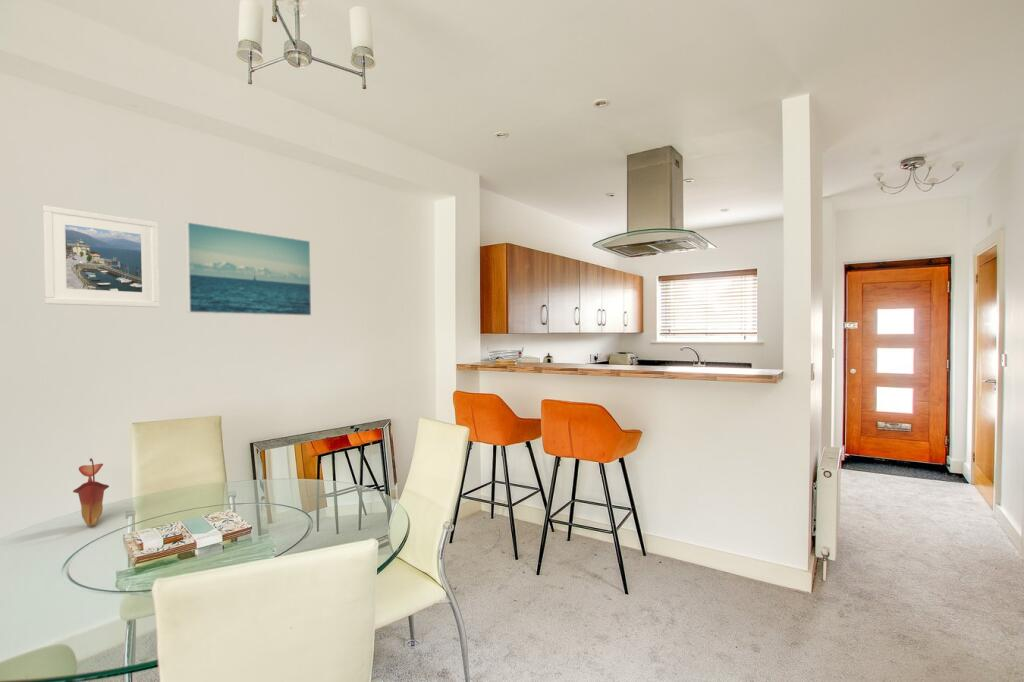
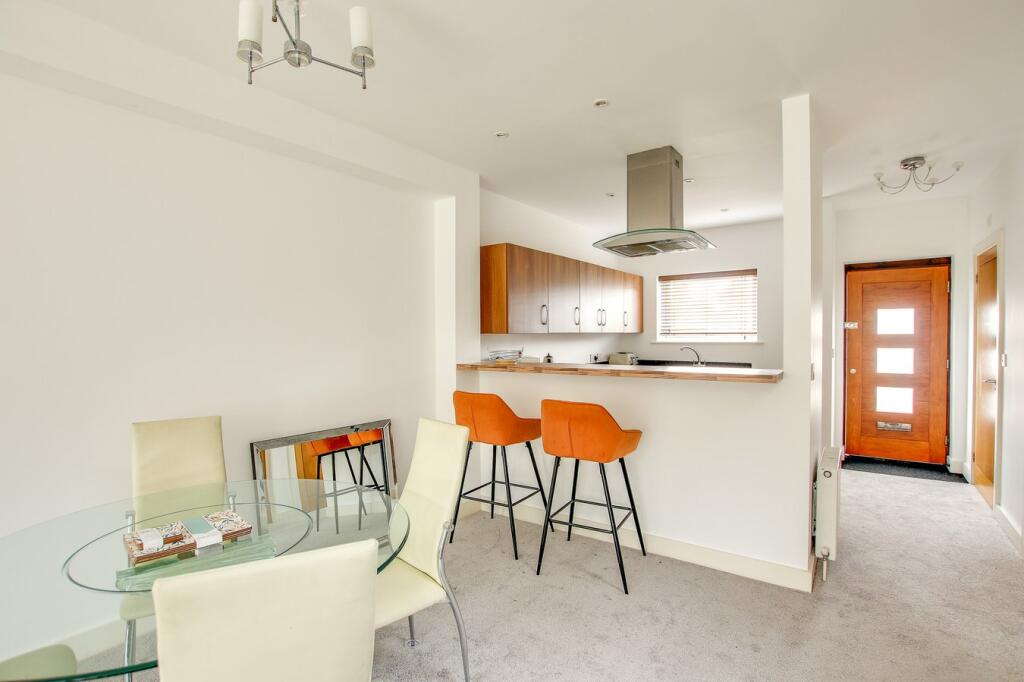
- pitcher plant [72,457,110,527]
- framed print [184,221,312,317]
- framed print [41,204,160,308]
